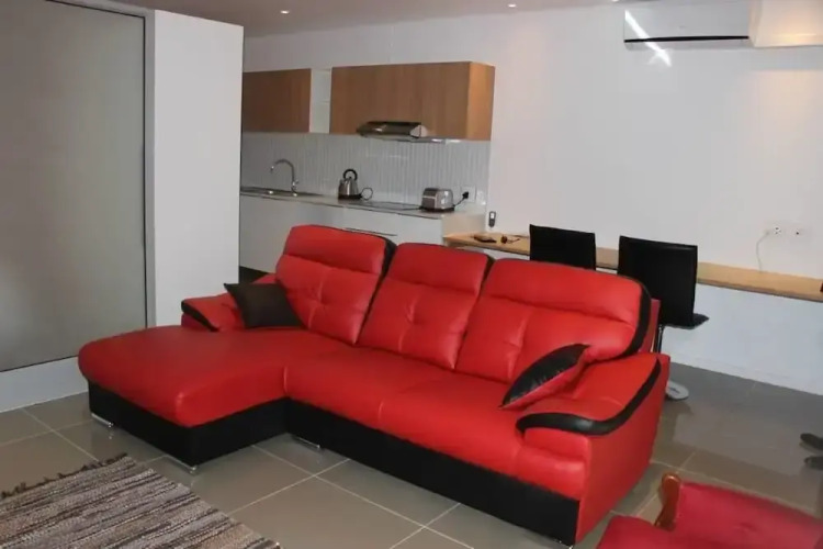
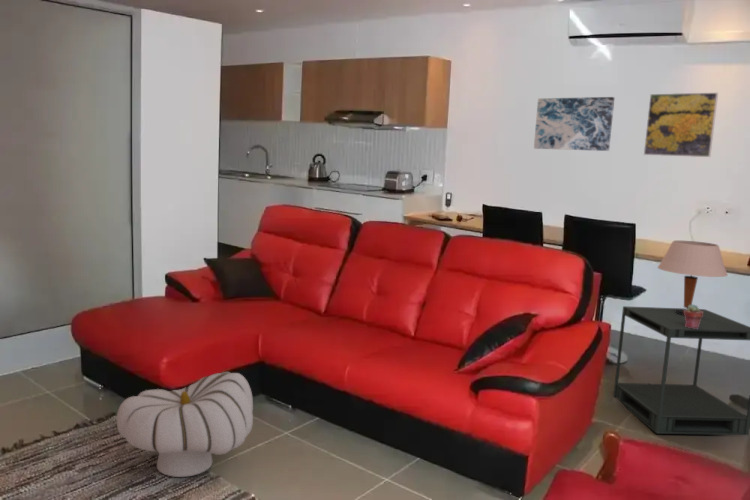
+ side table [612,305,750,436]
+ wall art [533,96,615,152]
+ potted succulent [684,303,703,329]
+ table lamp [657,240,729,315]
+ ottoman [116,371,254,478]
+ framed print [643,92,719,158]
